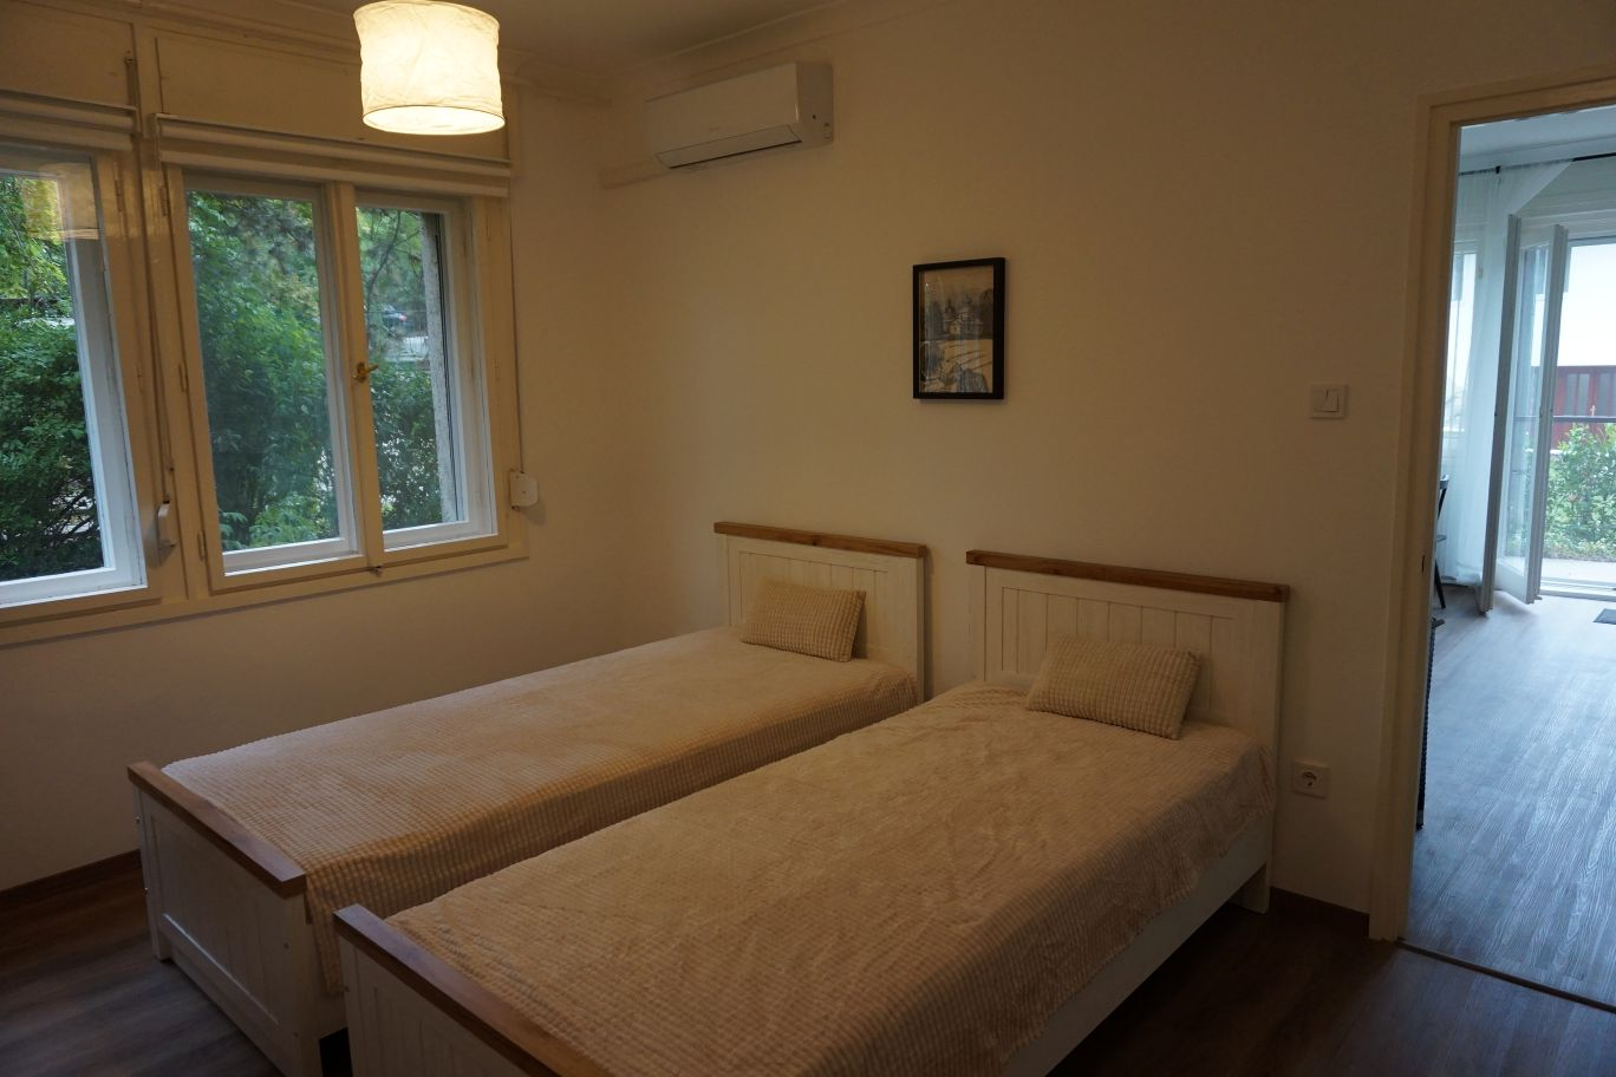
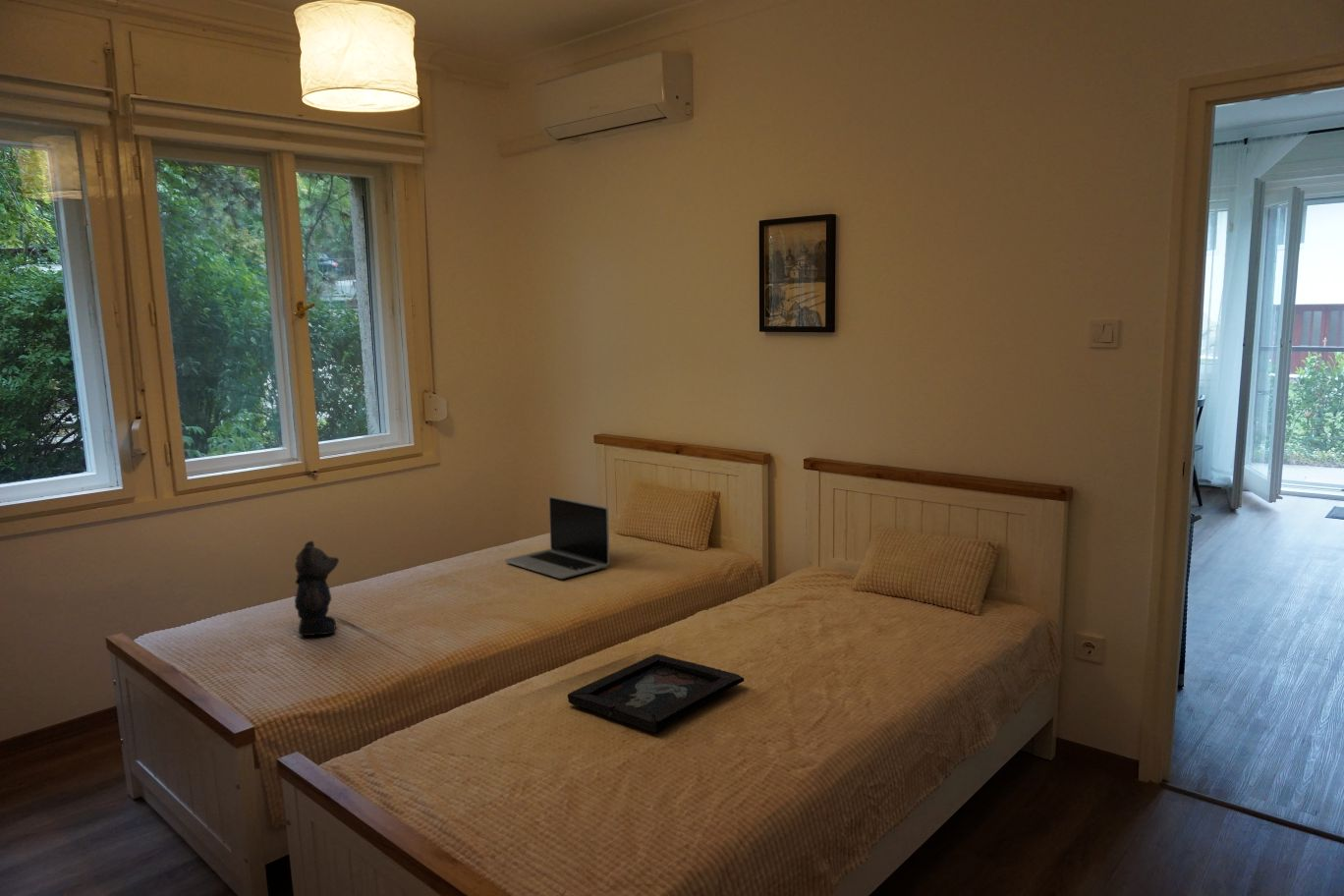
+ bear [288,540,340,637]
+ laptop [504,495,610,580]
+ decorative tray [567,653,745,734]
